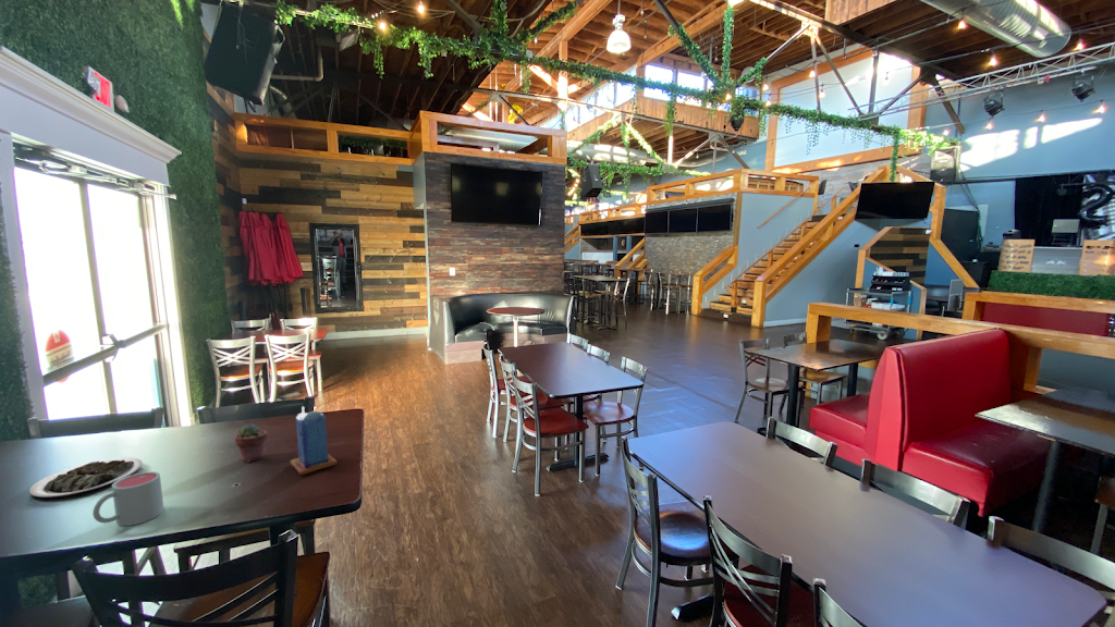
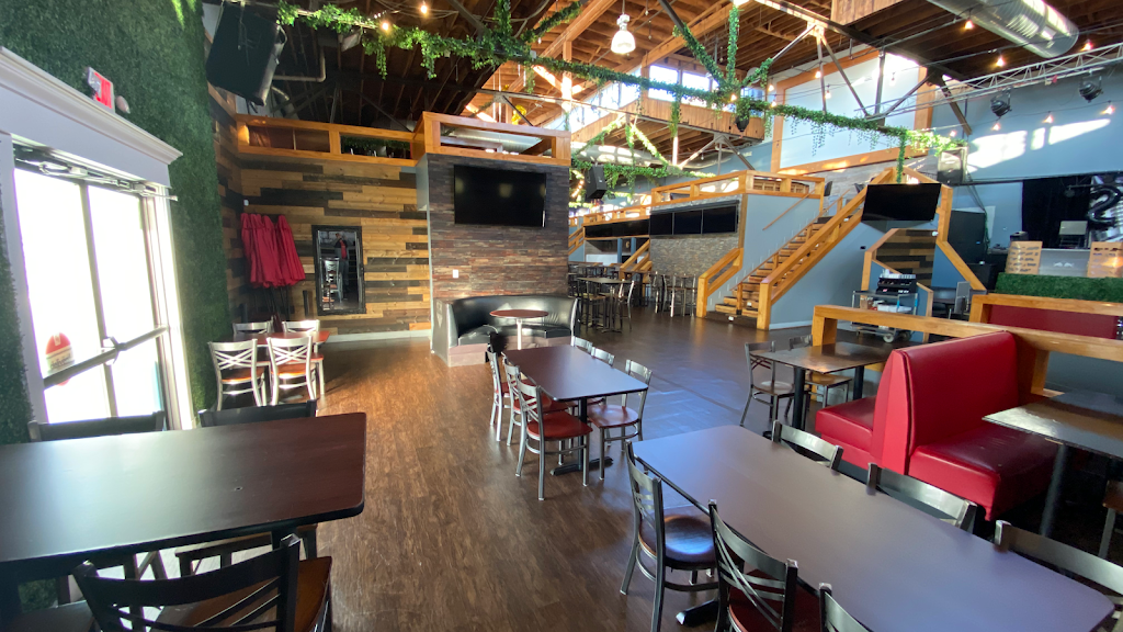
- mug [91,470,164,527]
- candle [289,405,338,477]
- potted succulent [234,422,268,463]
- plate [28,456,143,502]
